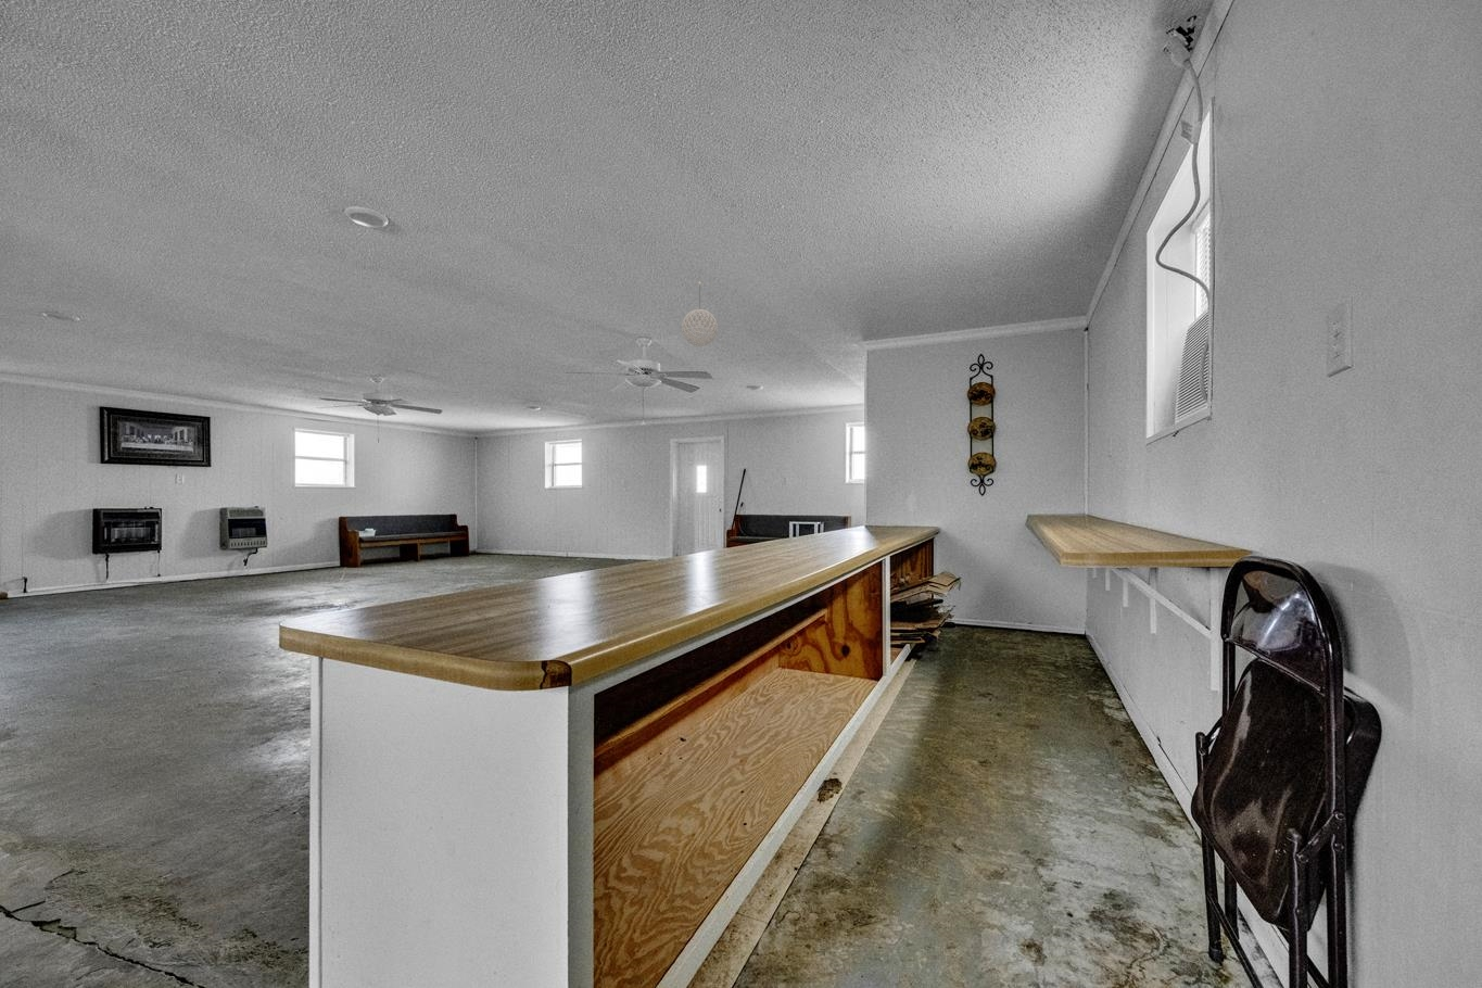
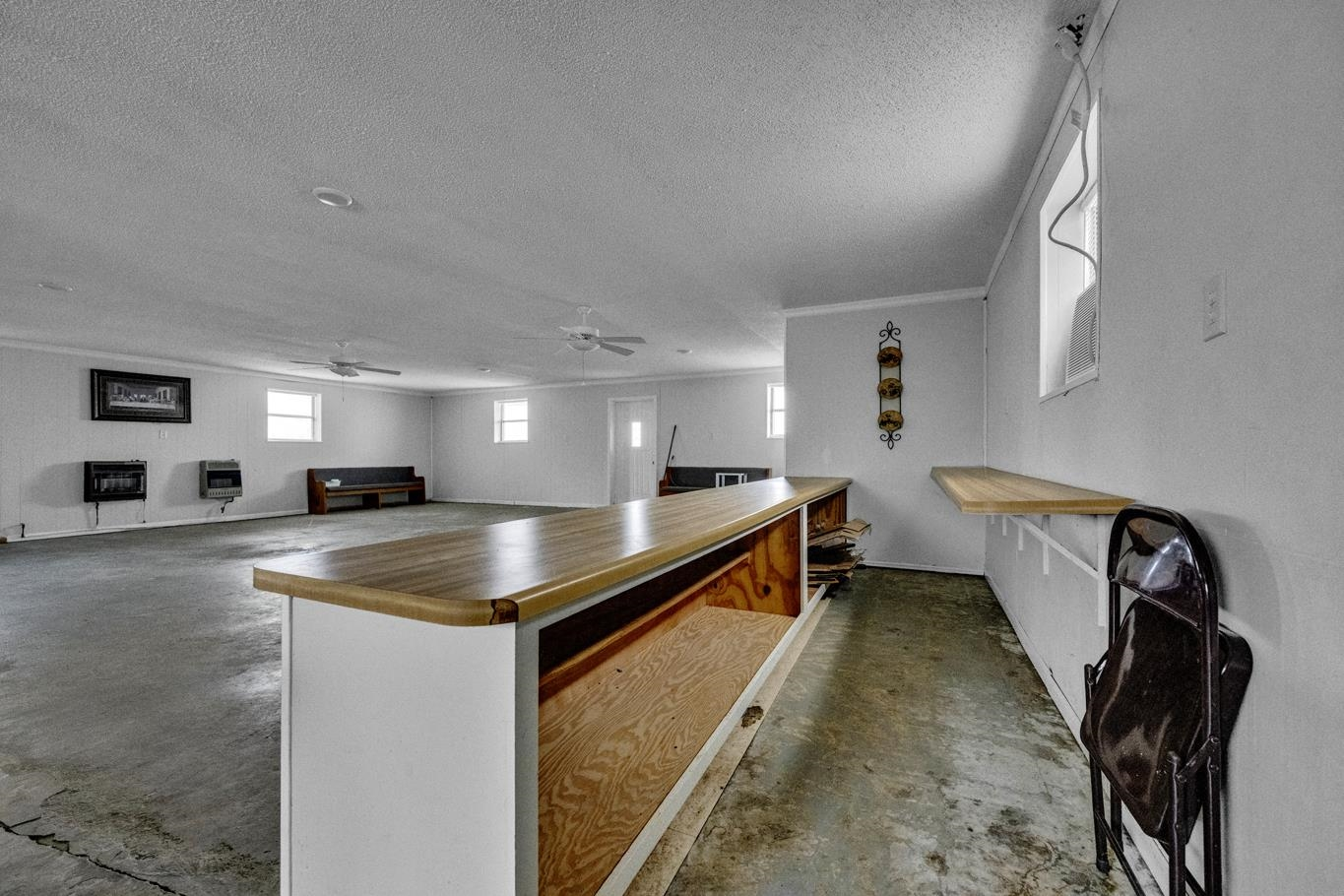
- pendant light [680,280,719,347]
